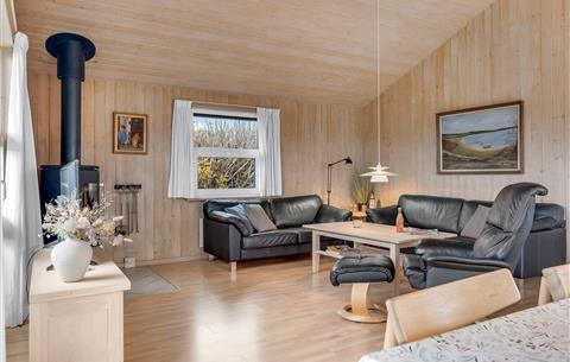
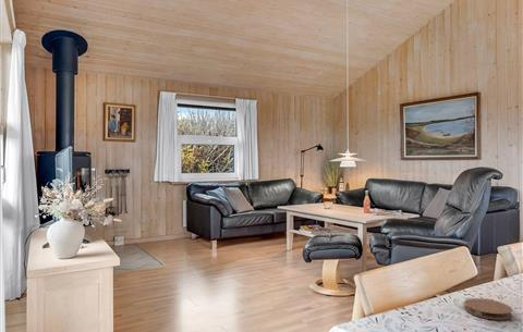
+ coaster [463,297,513,321]
